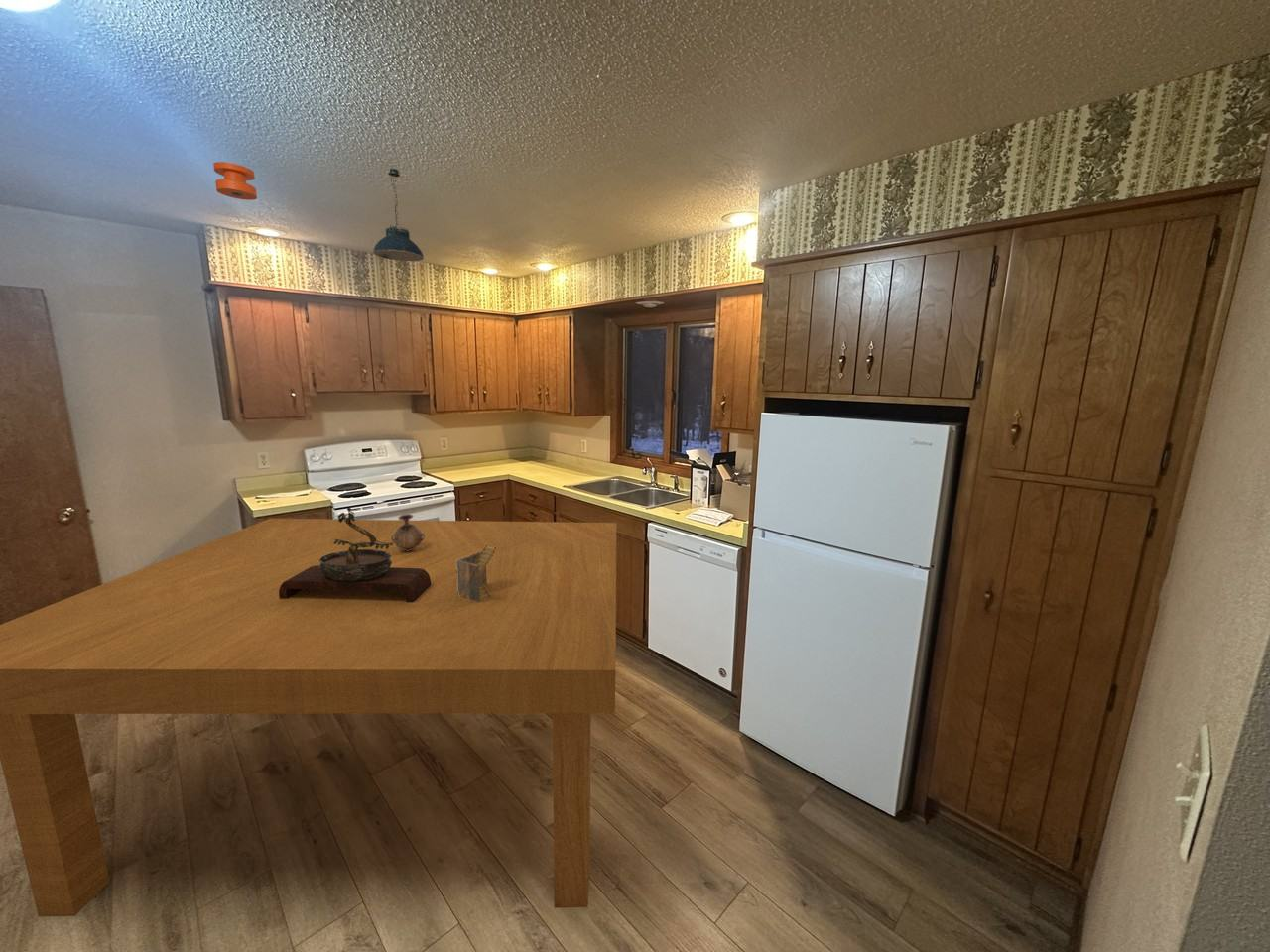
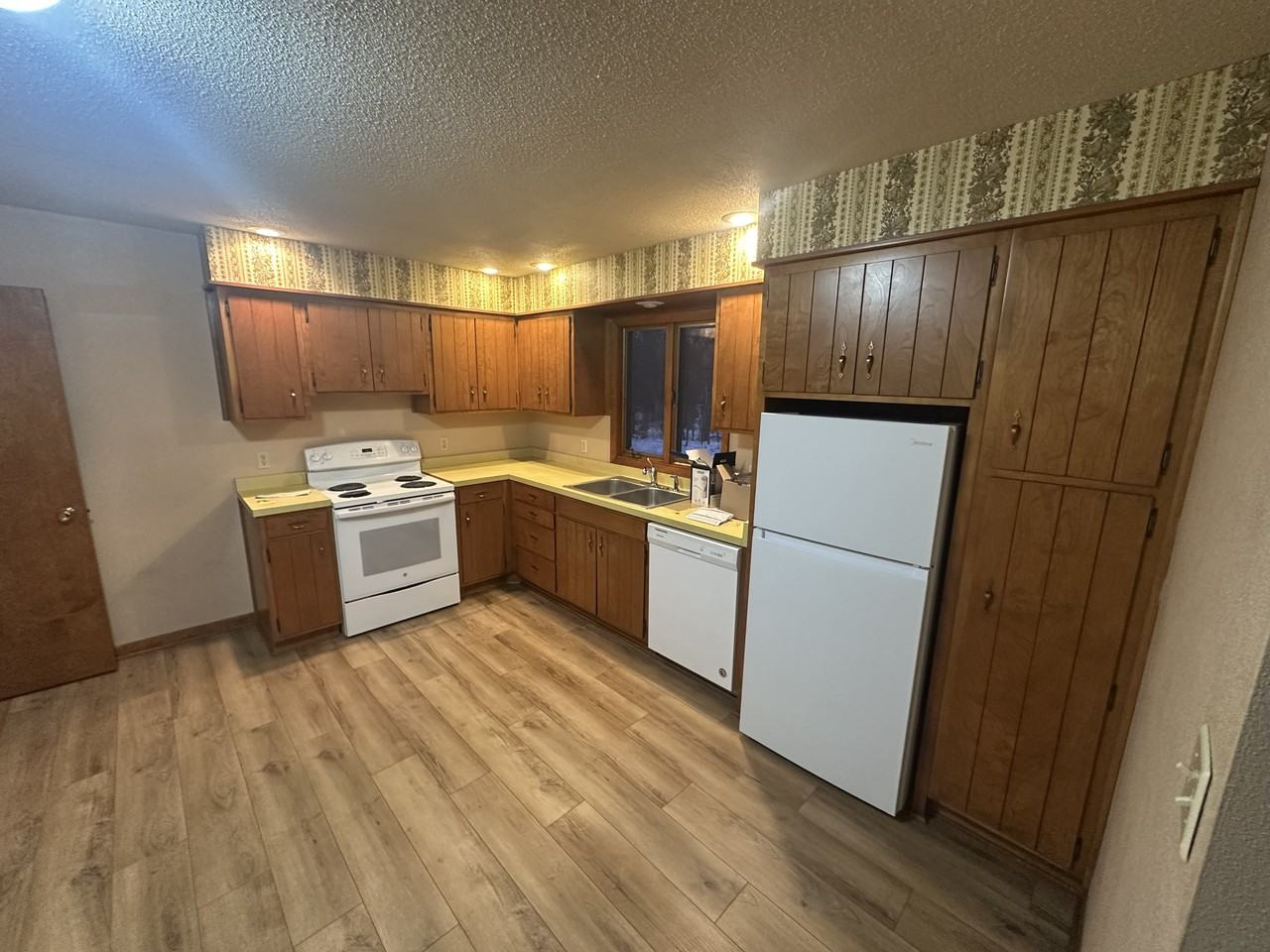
- vase [391,513,425,551]
- bonsai tree [279,507,431,603]
- dining table [0,518,617,917]
- napkin holder [456,544,496,602]
- pendant light [372,168,425,262]
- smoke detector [212,161,258,201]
